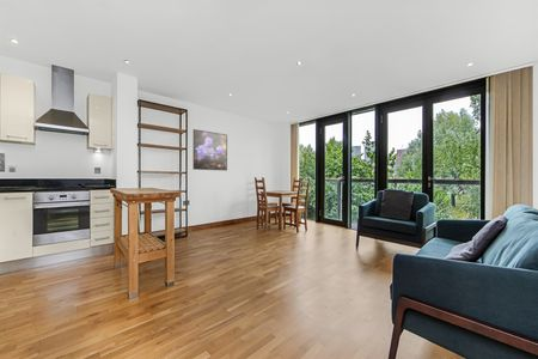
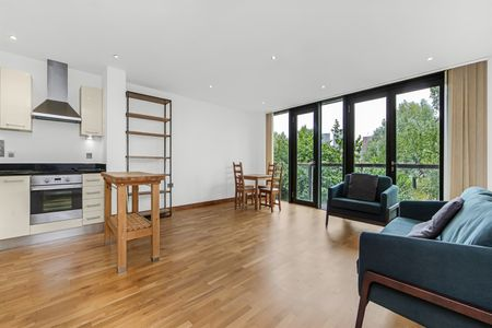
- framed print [192,128,228,172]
